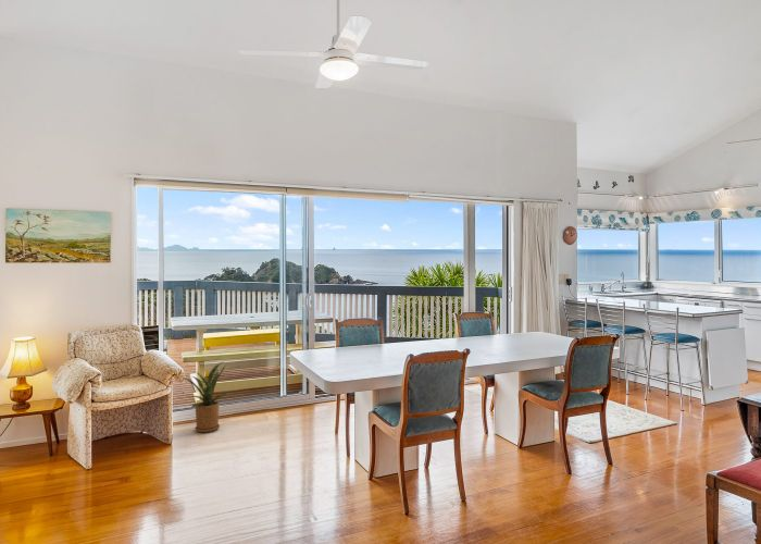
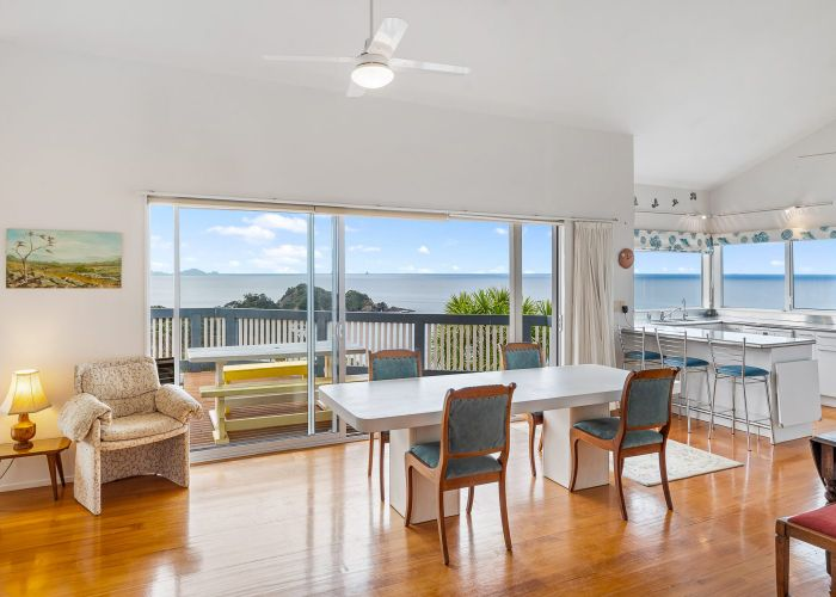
- house plant [182,360,235,433]
